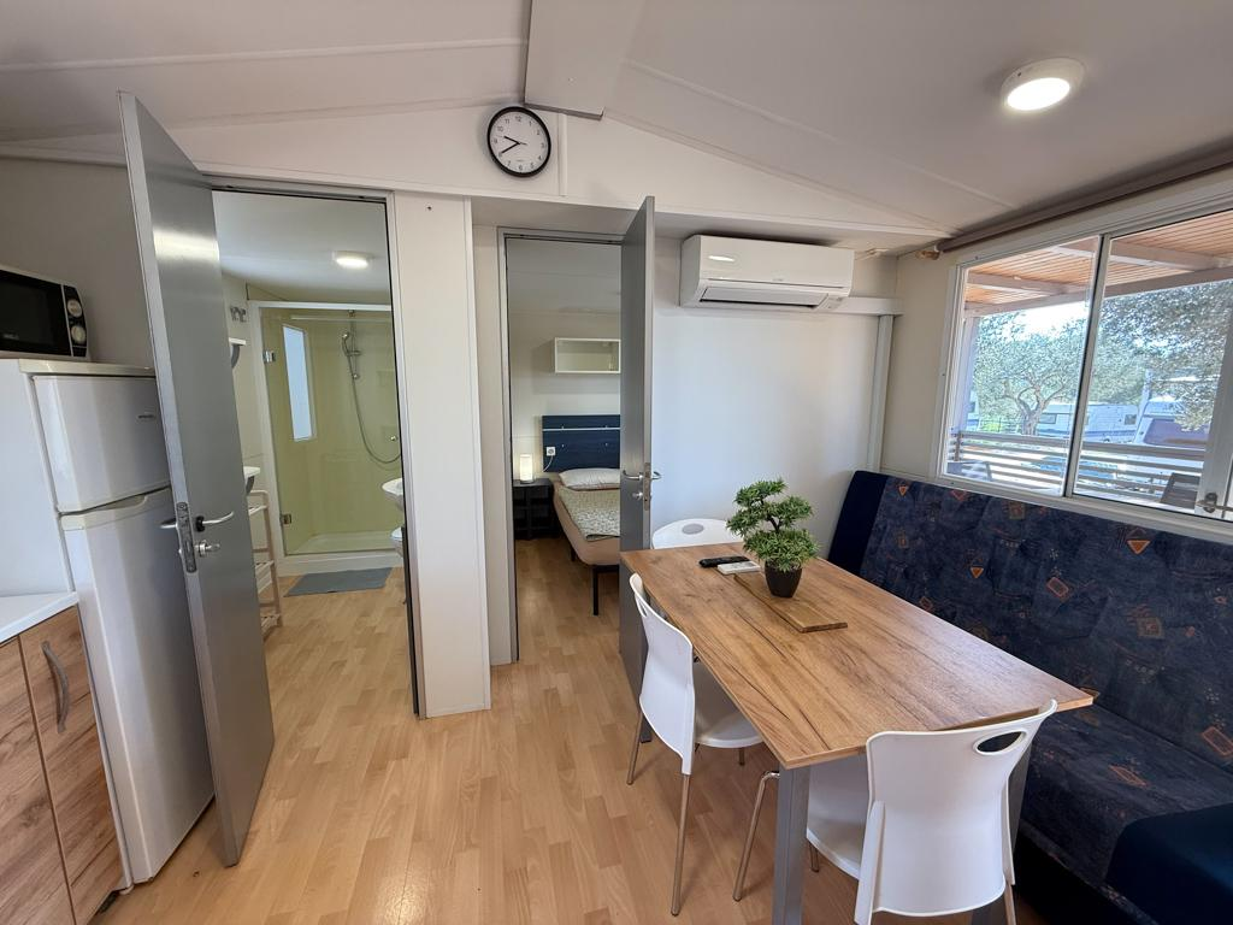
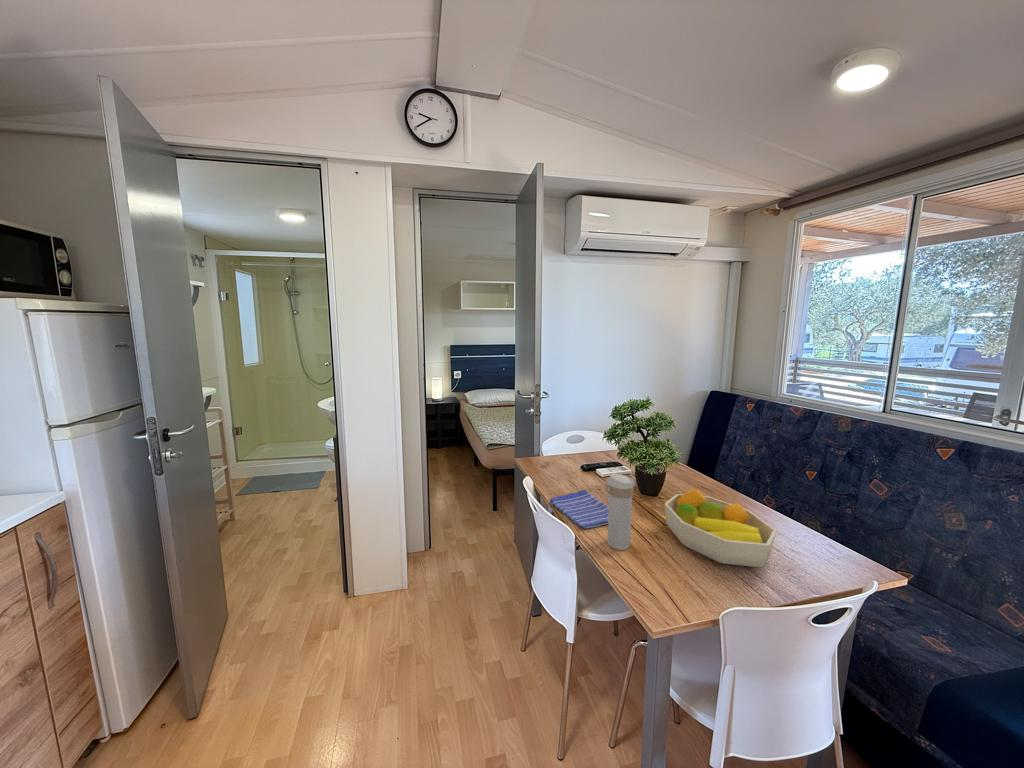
+ fruit bowl [664,488,778,568]
+ dish towel [549,489,609,530]
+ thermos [604,473,636,551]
